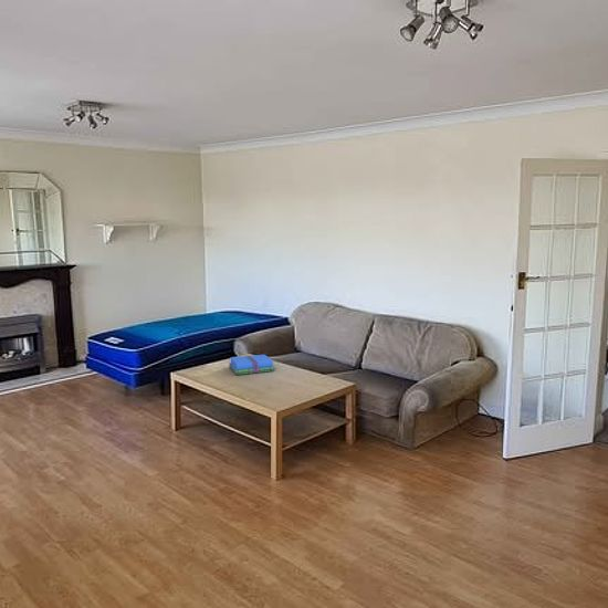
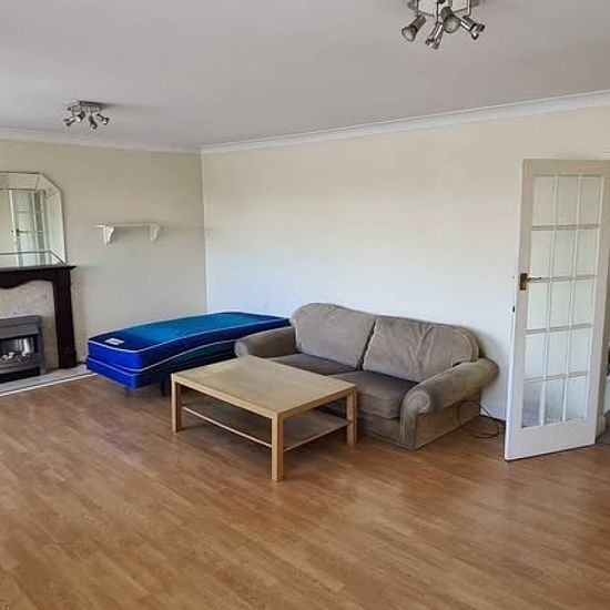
- books [228,354,275,376]
